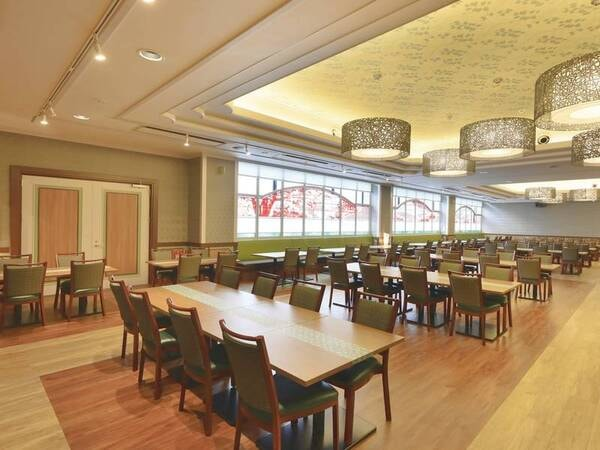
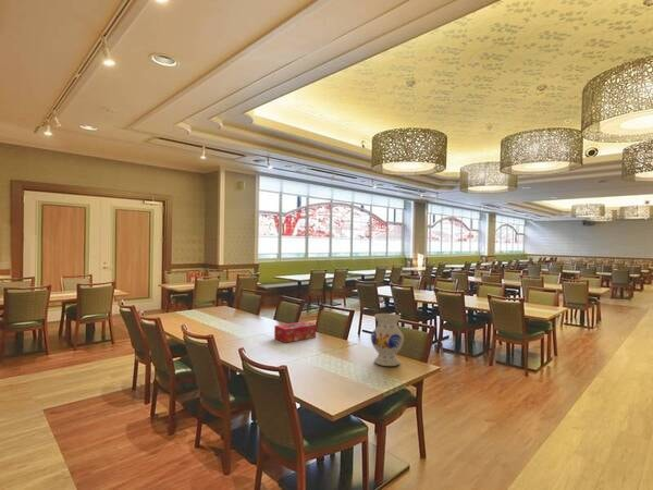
+ tissue box [273,320,318,344]
+ vase [370,313,405,367]
